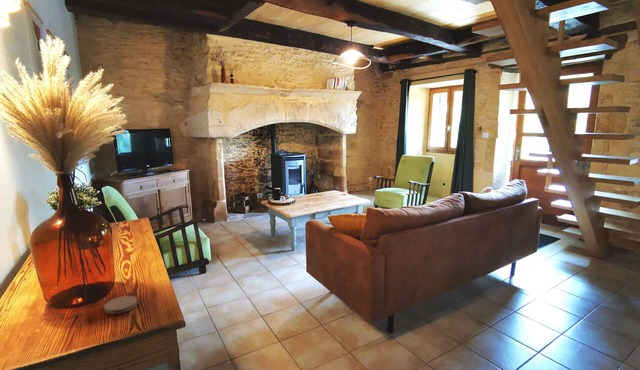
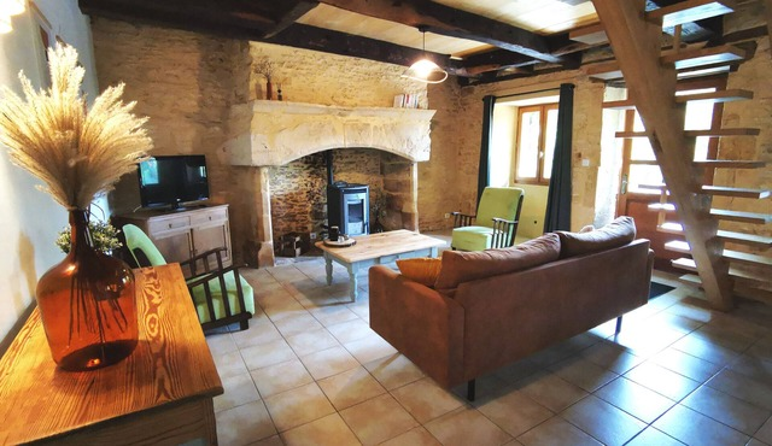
- coaster [103,295,139,315]
